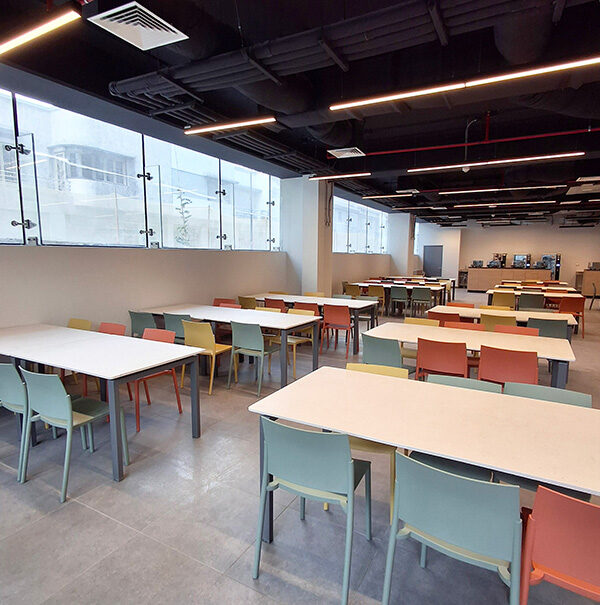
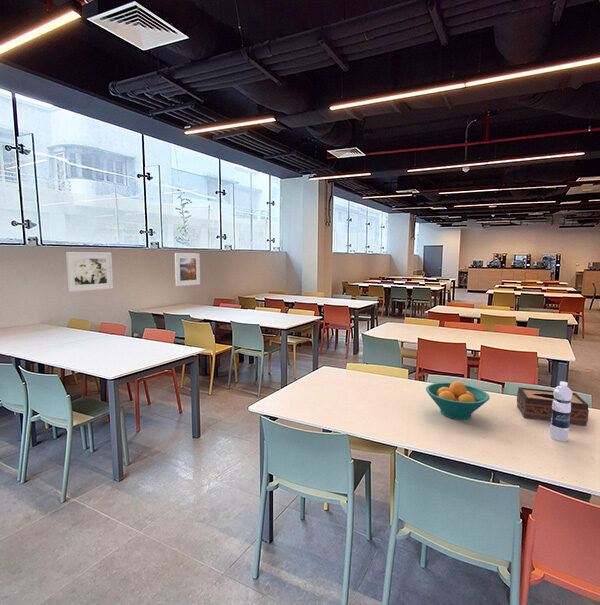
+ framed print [174,252,201,287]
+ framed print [65,251,114,293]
+ tissue box [516,386,590,427]
+ fruit bowl [425,380,491,421]
+ water bottle [549,381,573,442]
